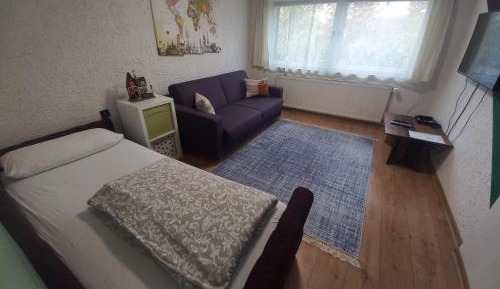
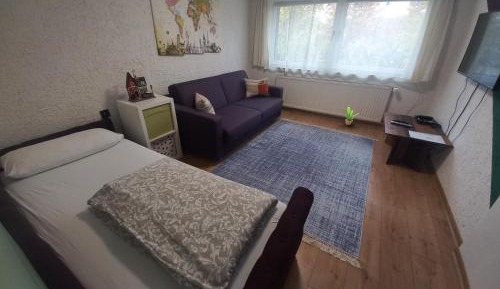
+ potted plant [342,106,360,126]
